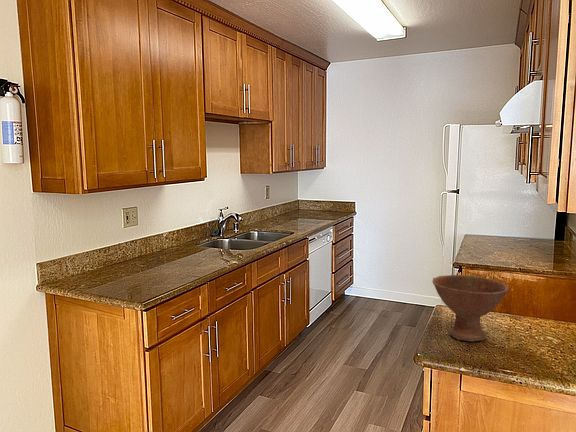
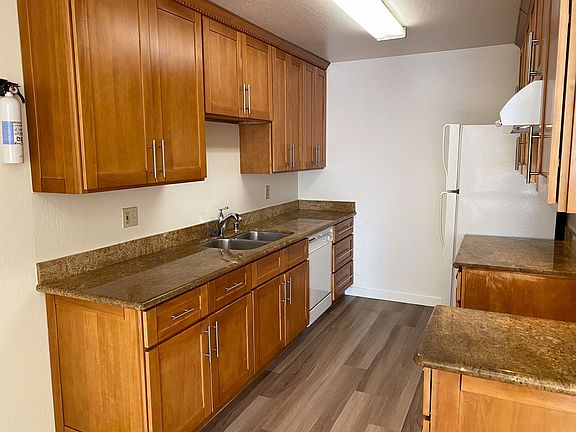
- bowl [431,274,510,342]
